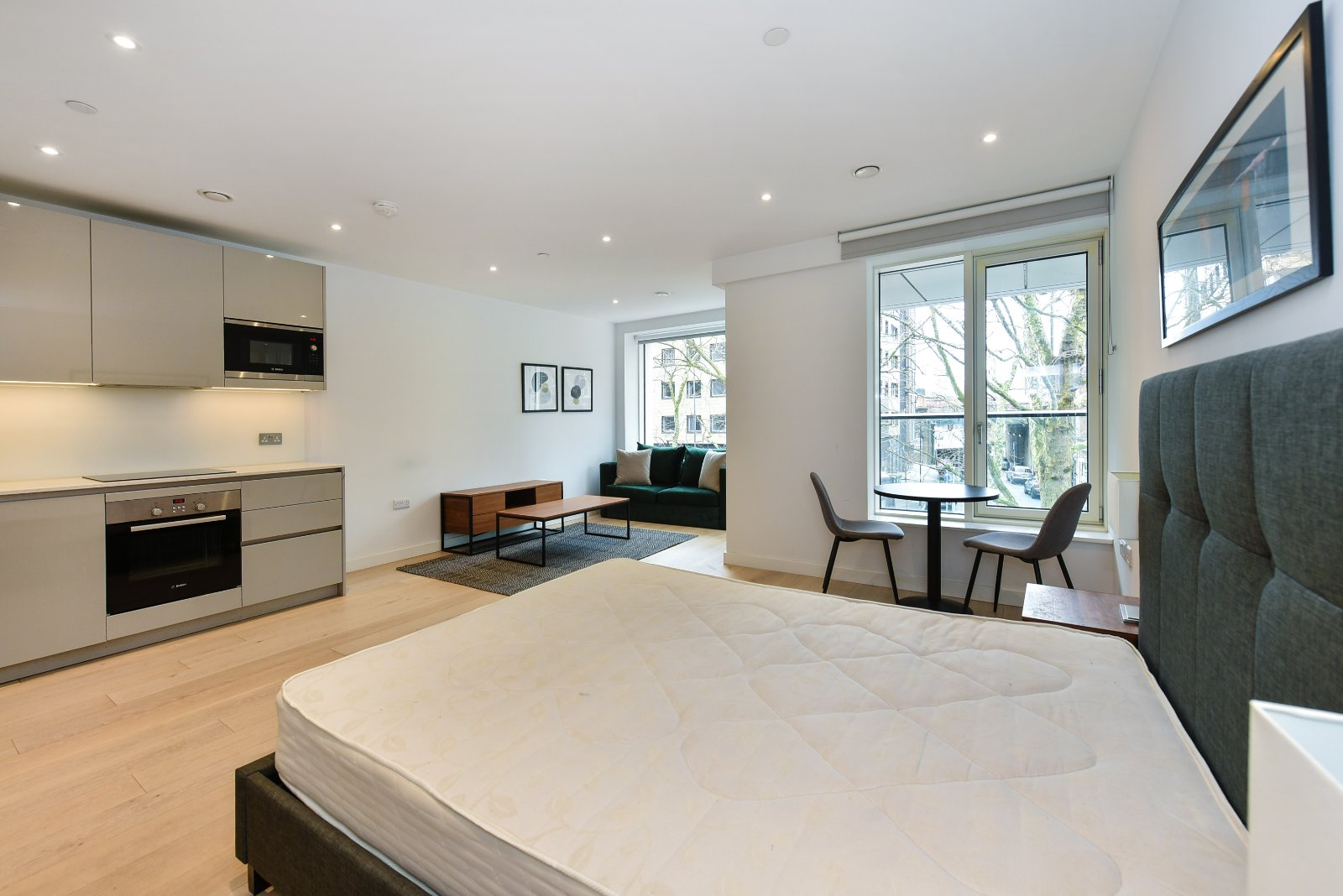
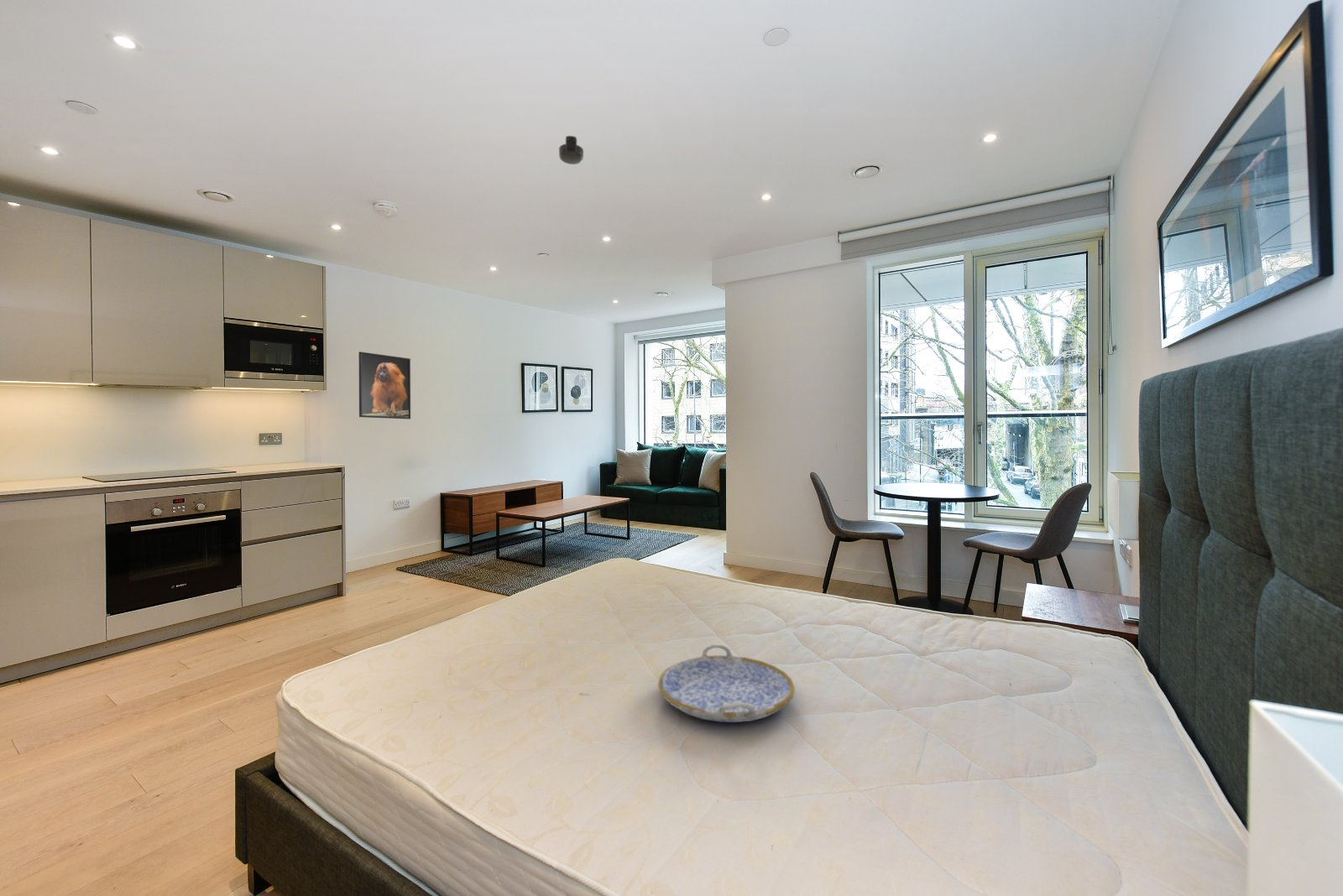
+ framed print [358,351,411,419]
+ serving tray [657,644,796,723]
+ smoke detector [558,135,584,165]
